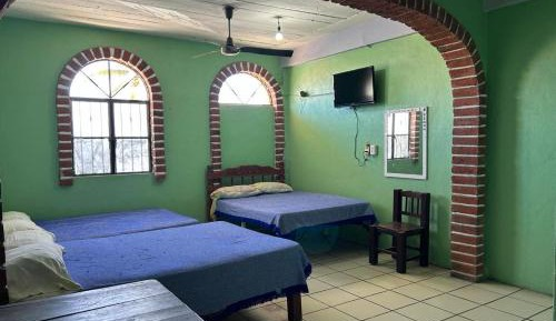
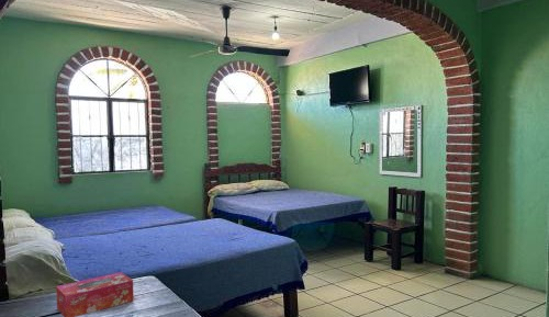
+ tissue box [55,271,135,317]
